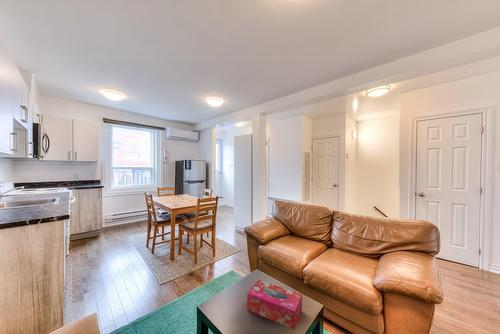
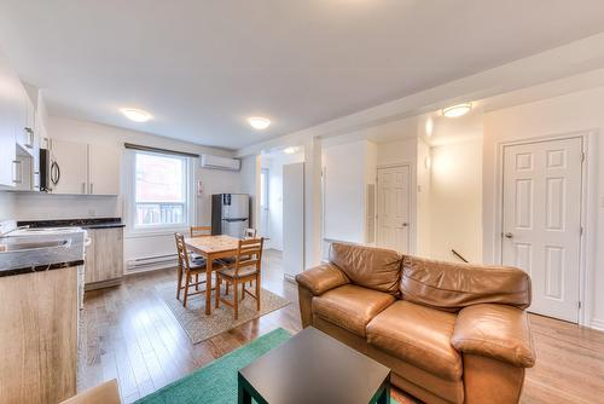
- tissue box [246,279,303,331]
